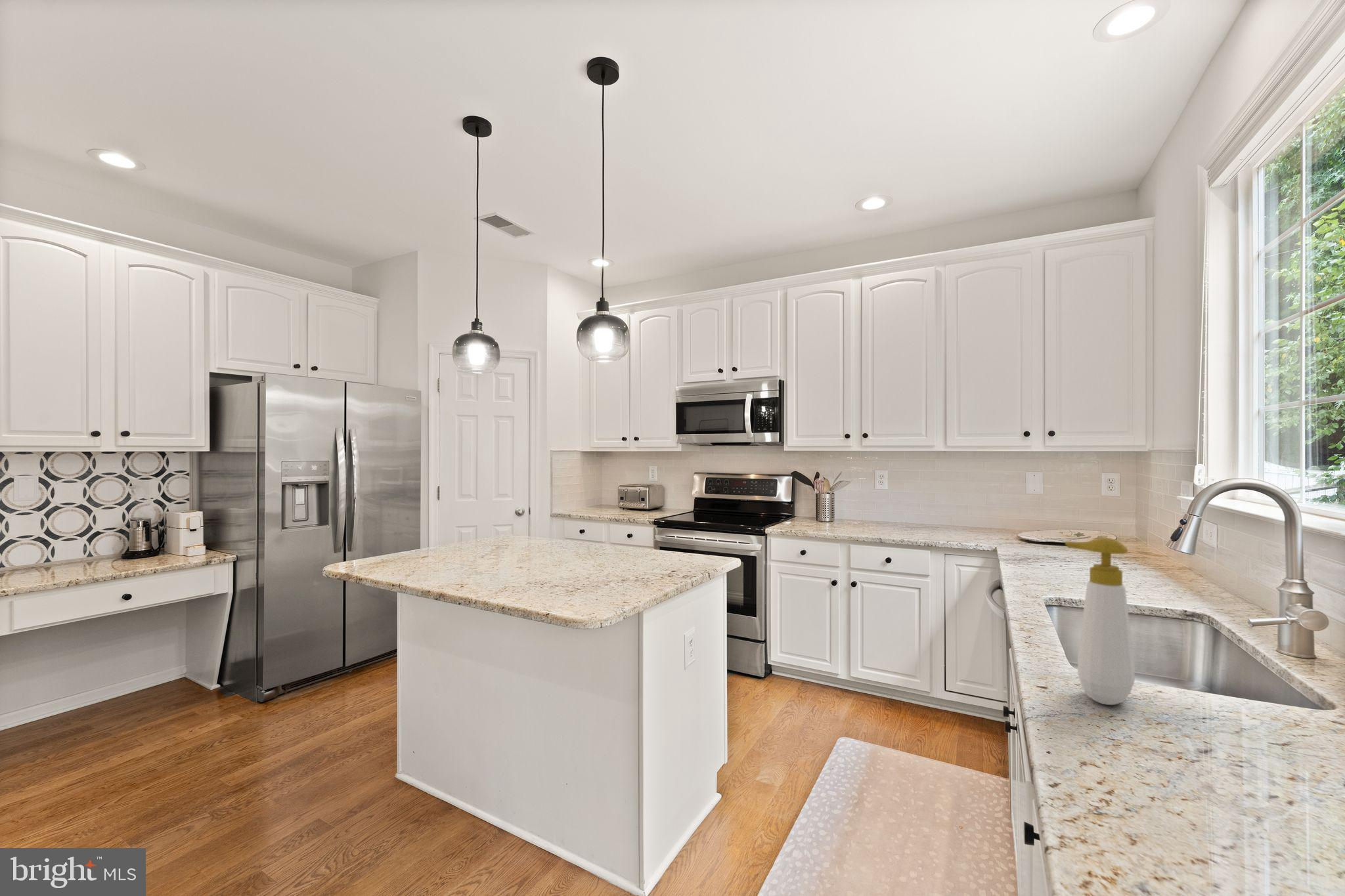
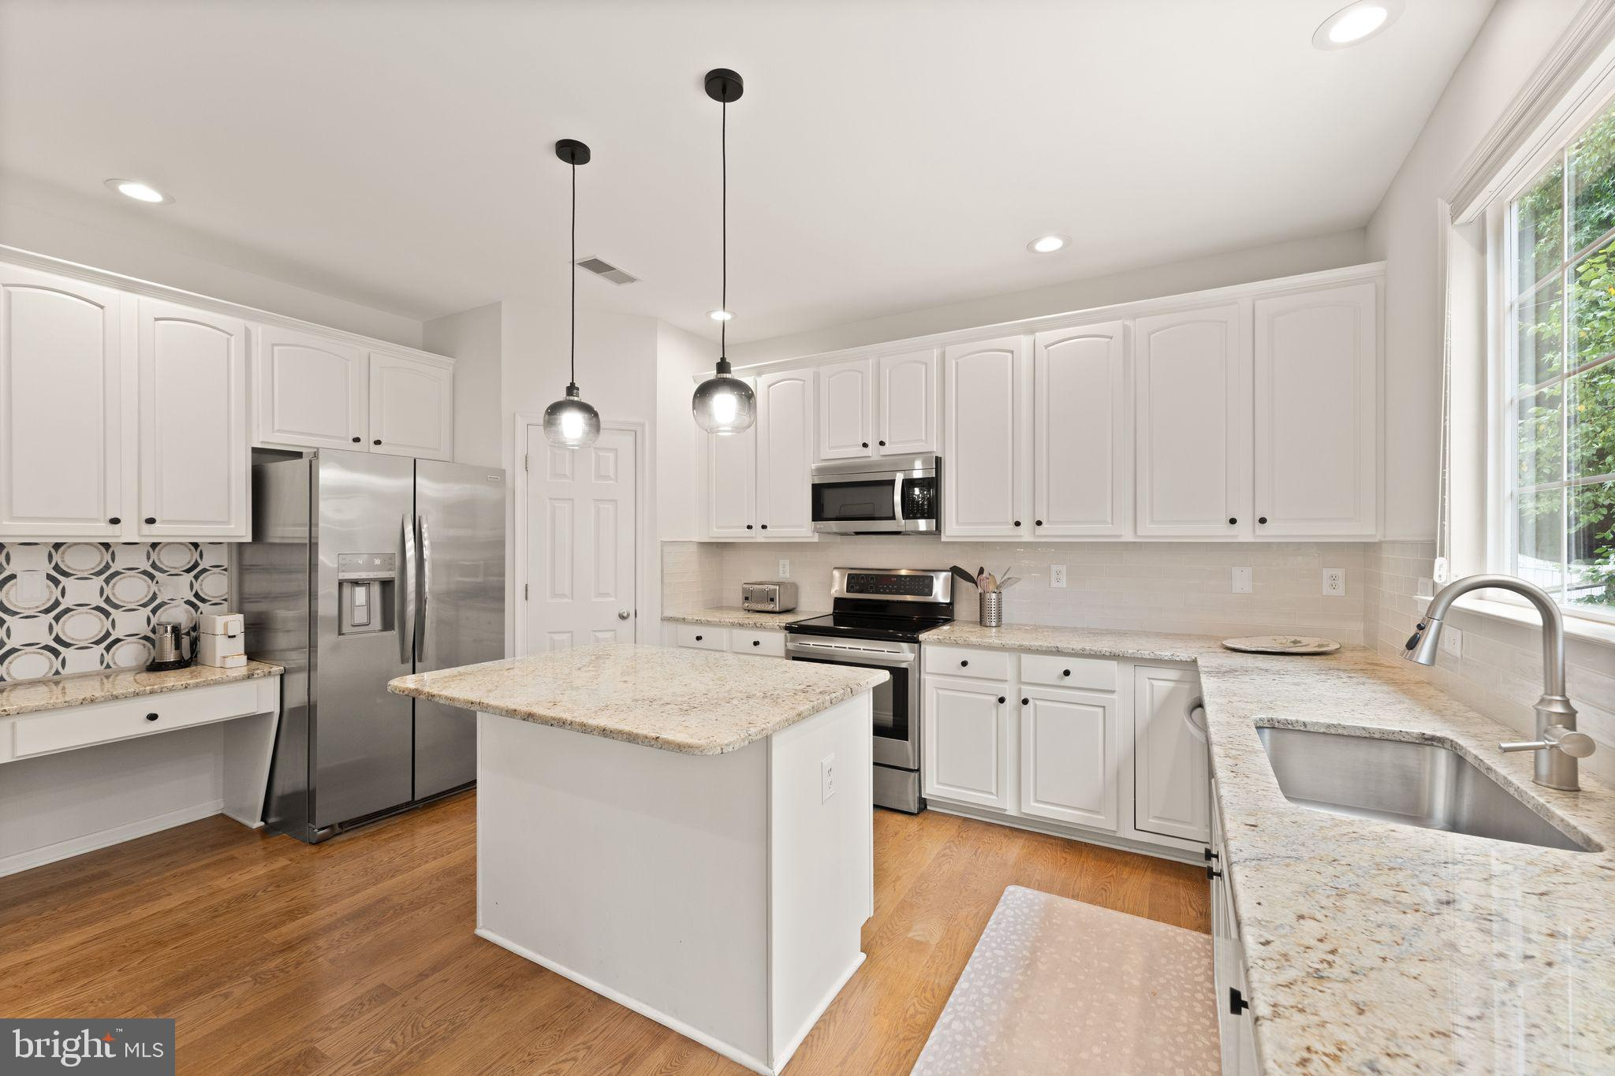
- soap bottle [1064,537,1136,706]
